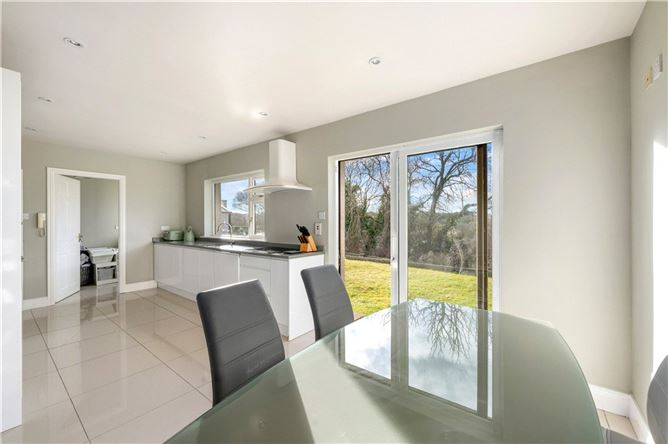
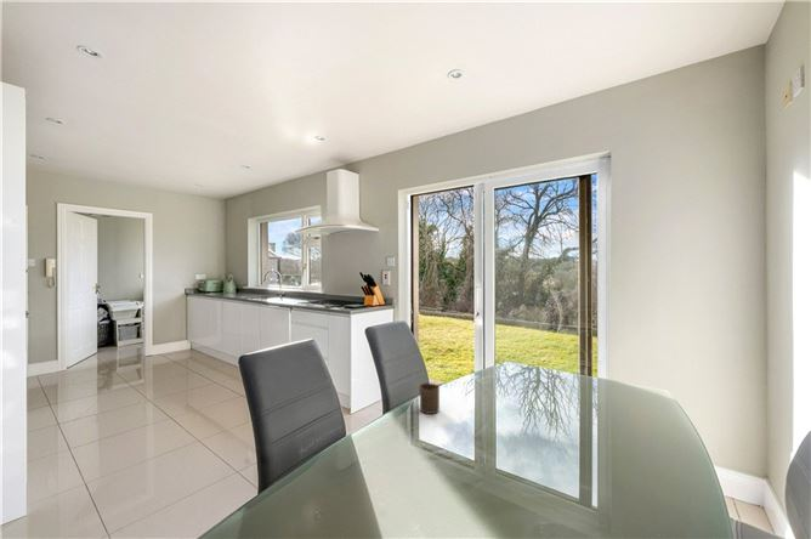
+ cup [418,381,441,415]
